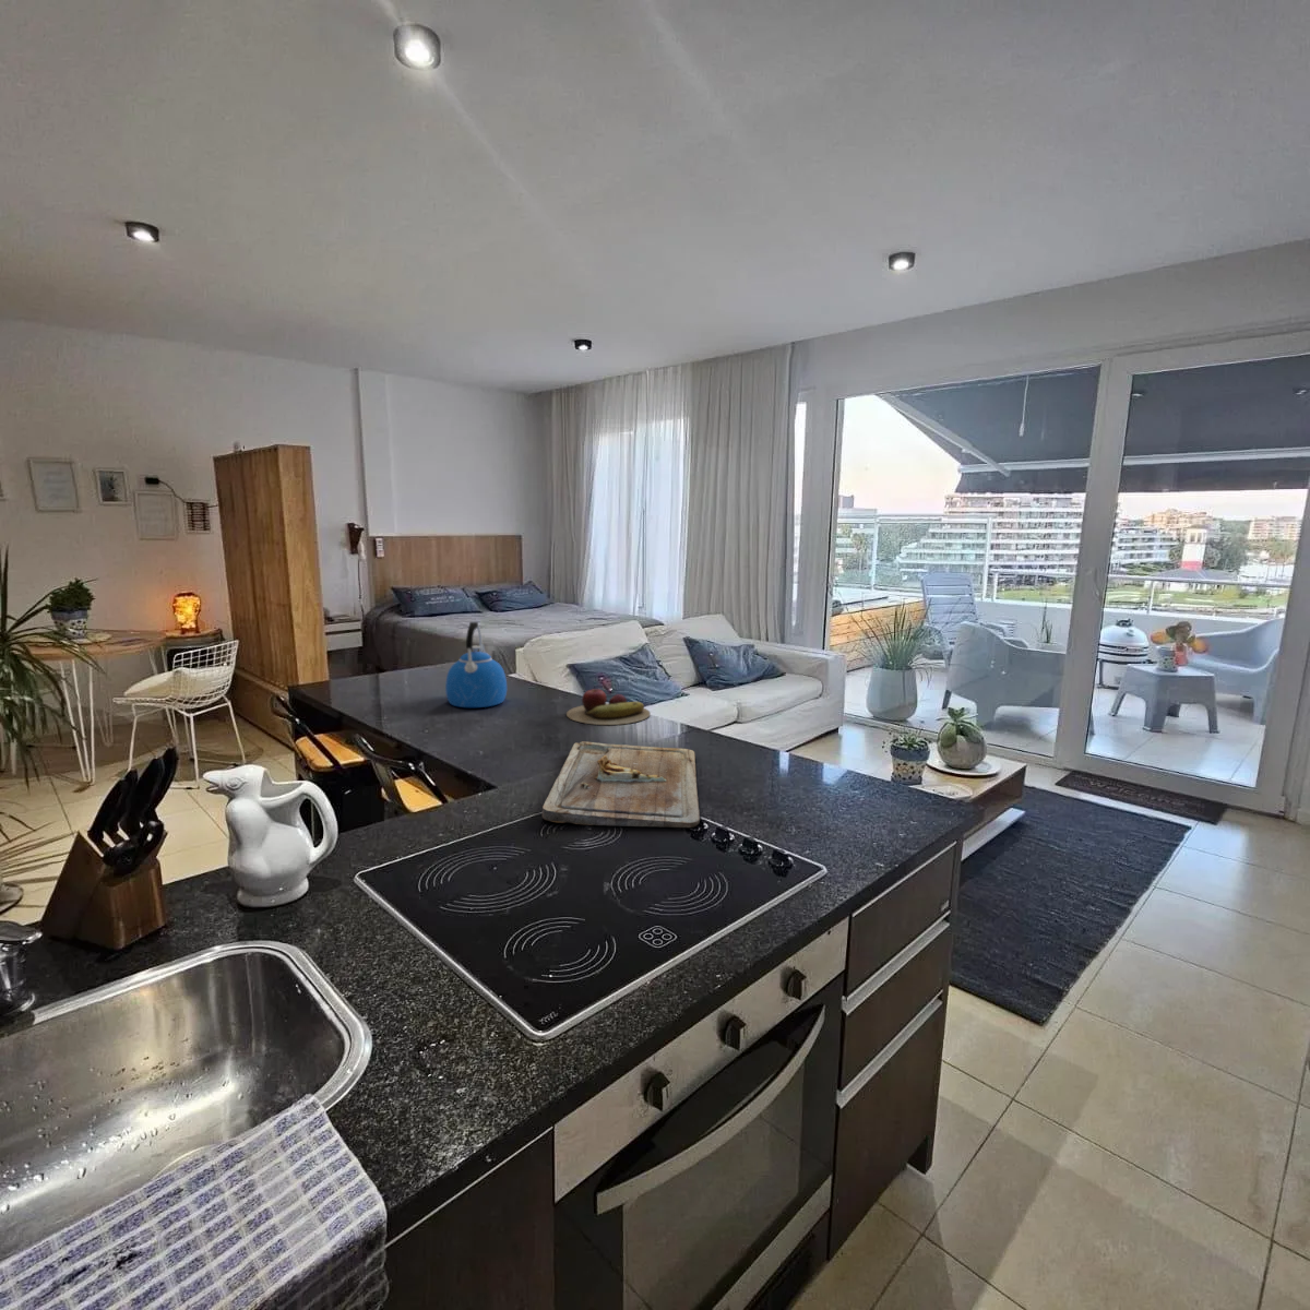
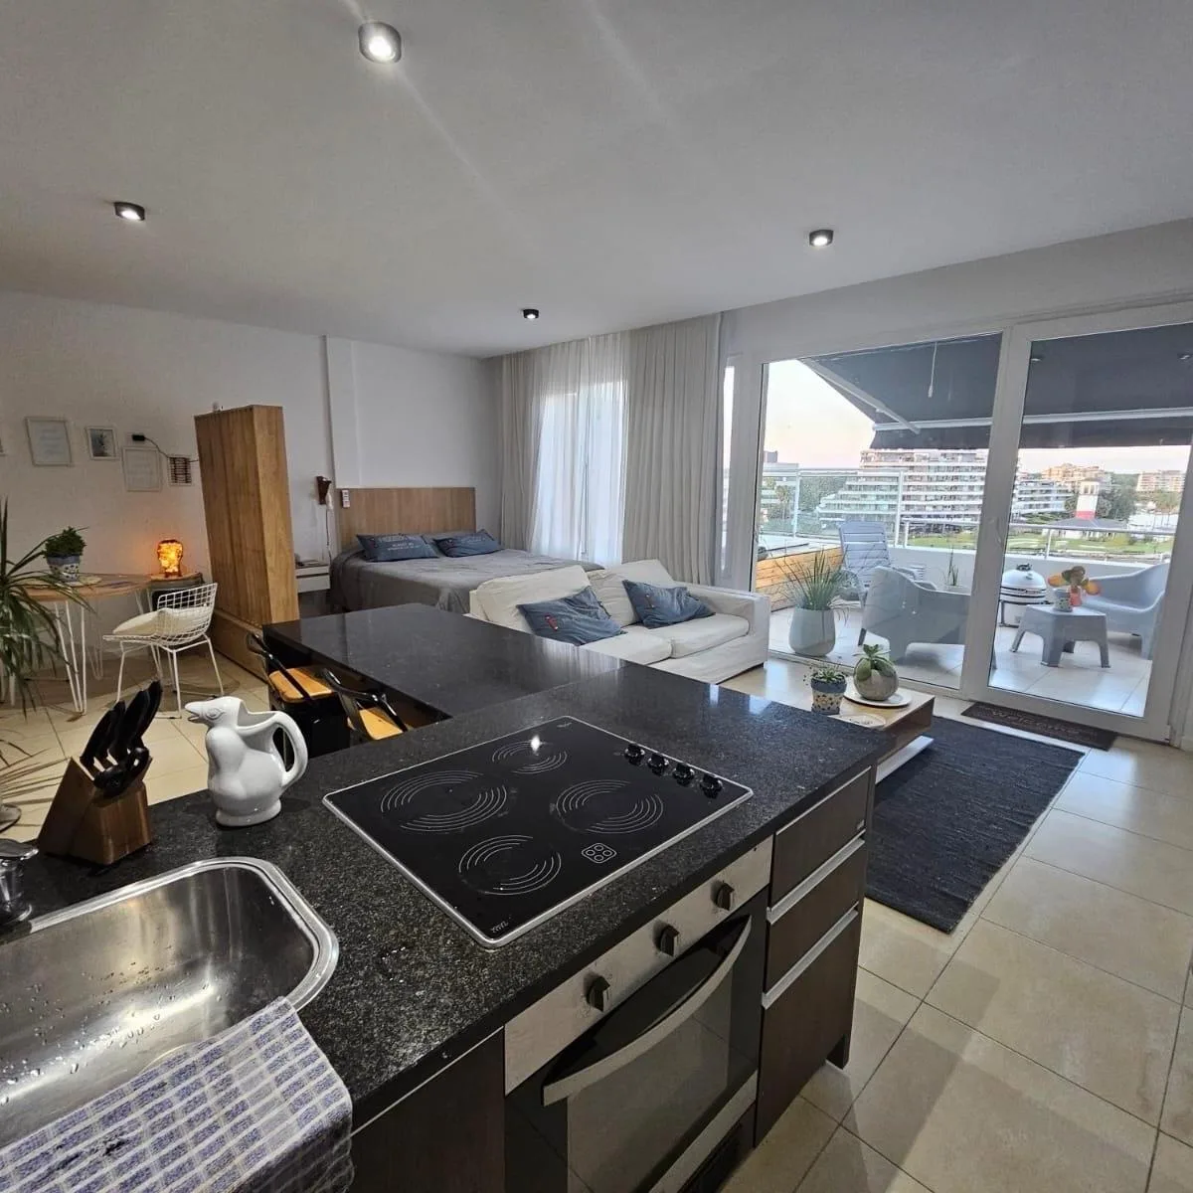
- kettle [444,621,507,709]
- cutting board [541,740,701,829]
- fruit [565,685,651,726]
